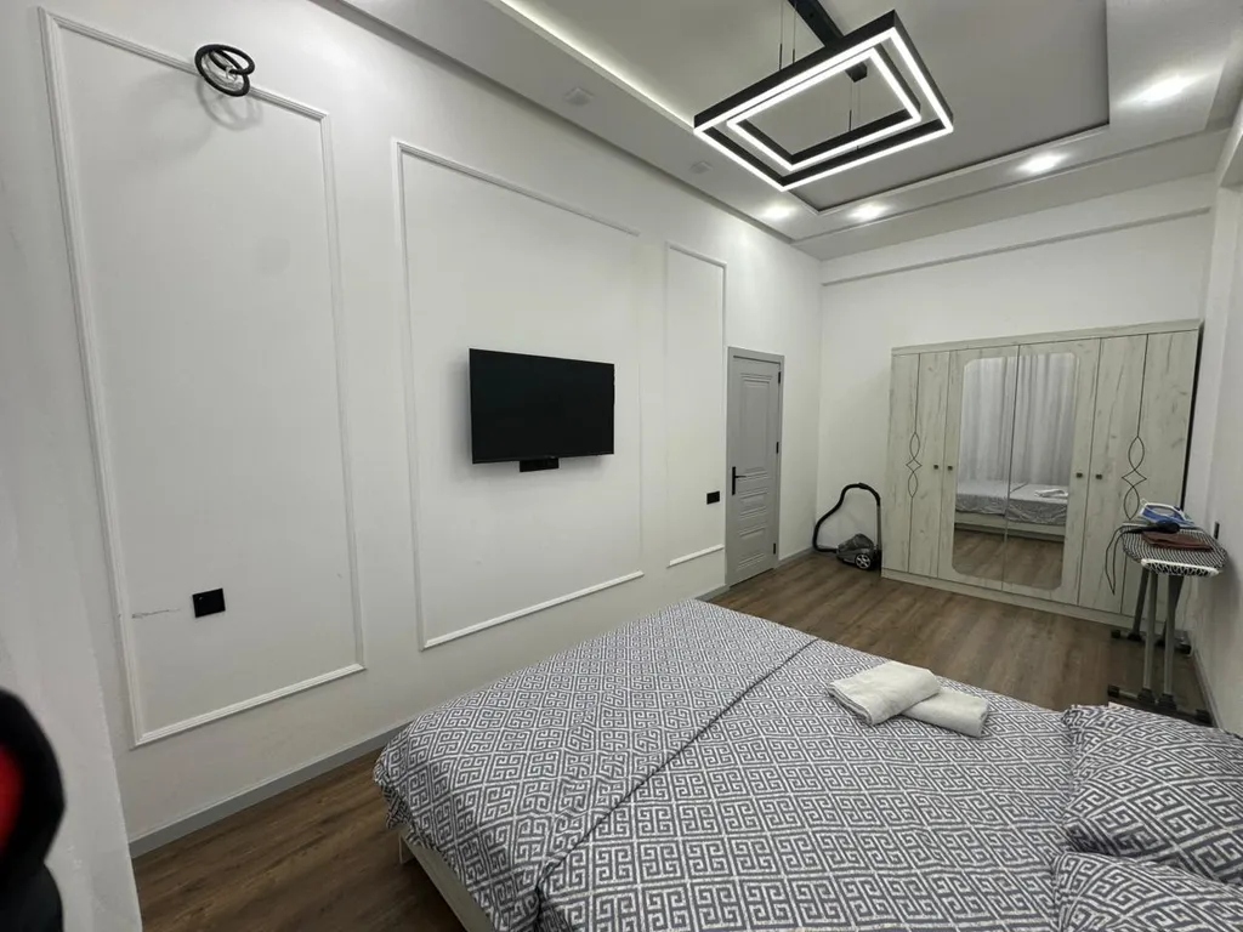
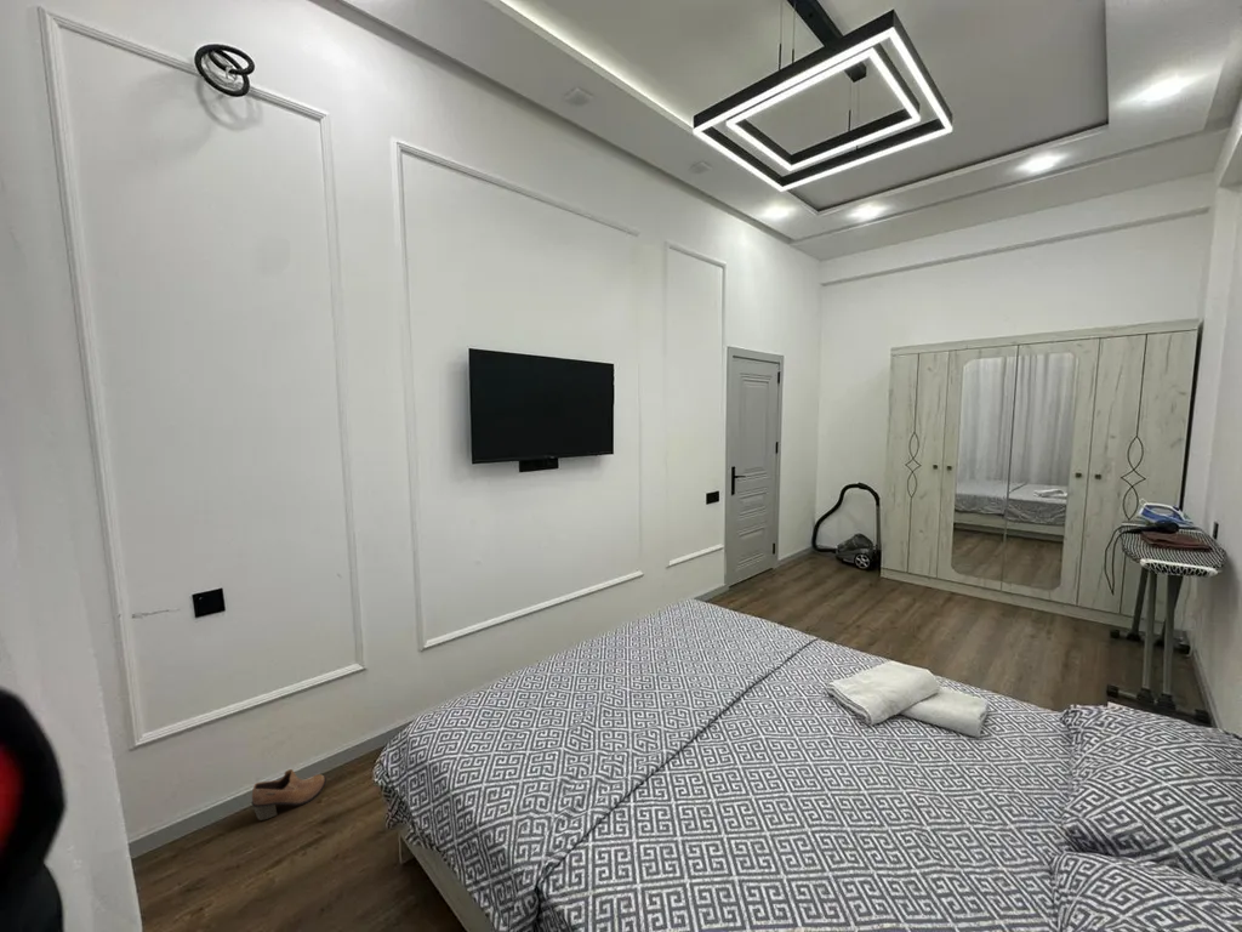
+ shoe [251,768,327,822]
